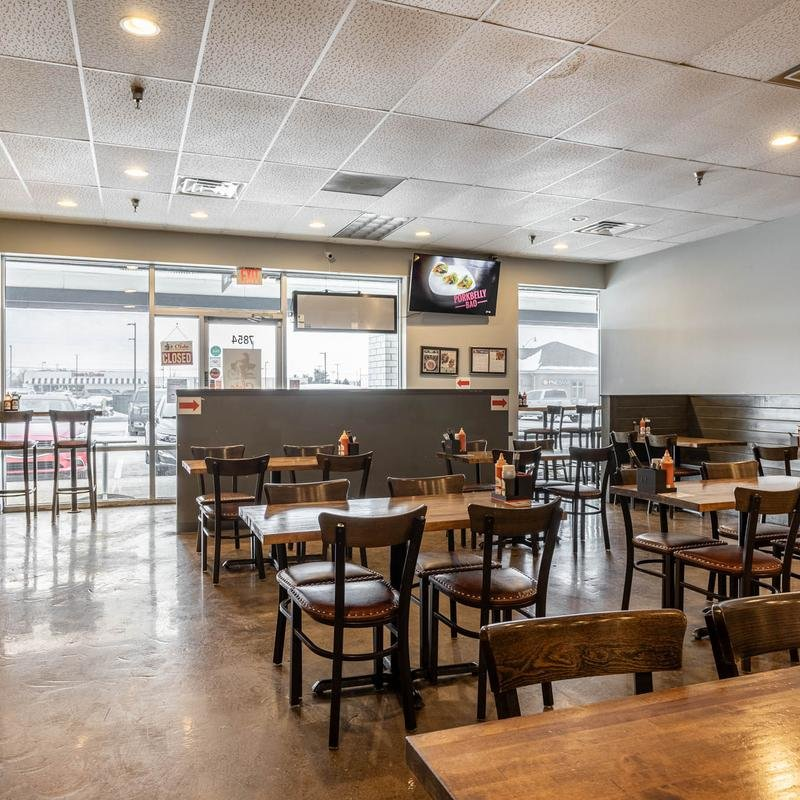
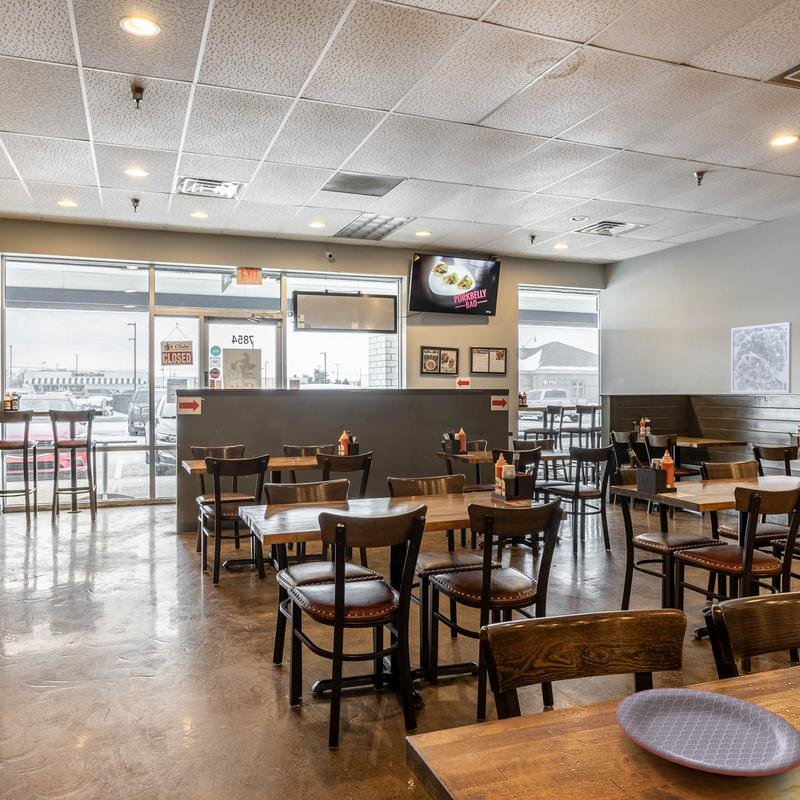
+ plate [615,687,800,777]
+ wall art [730,321,793,394]
